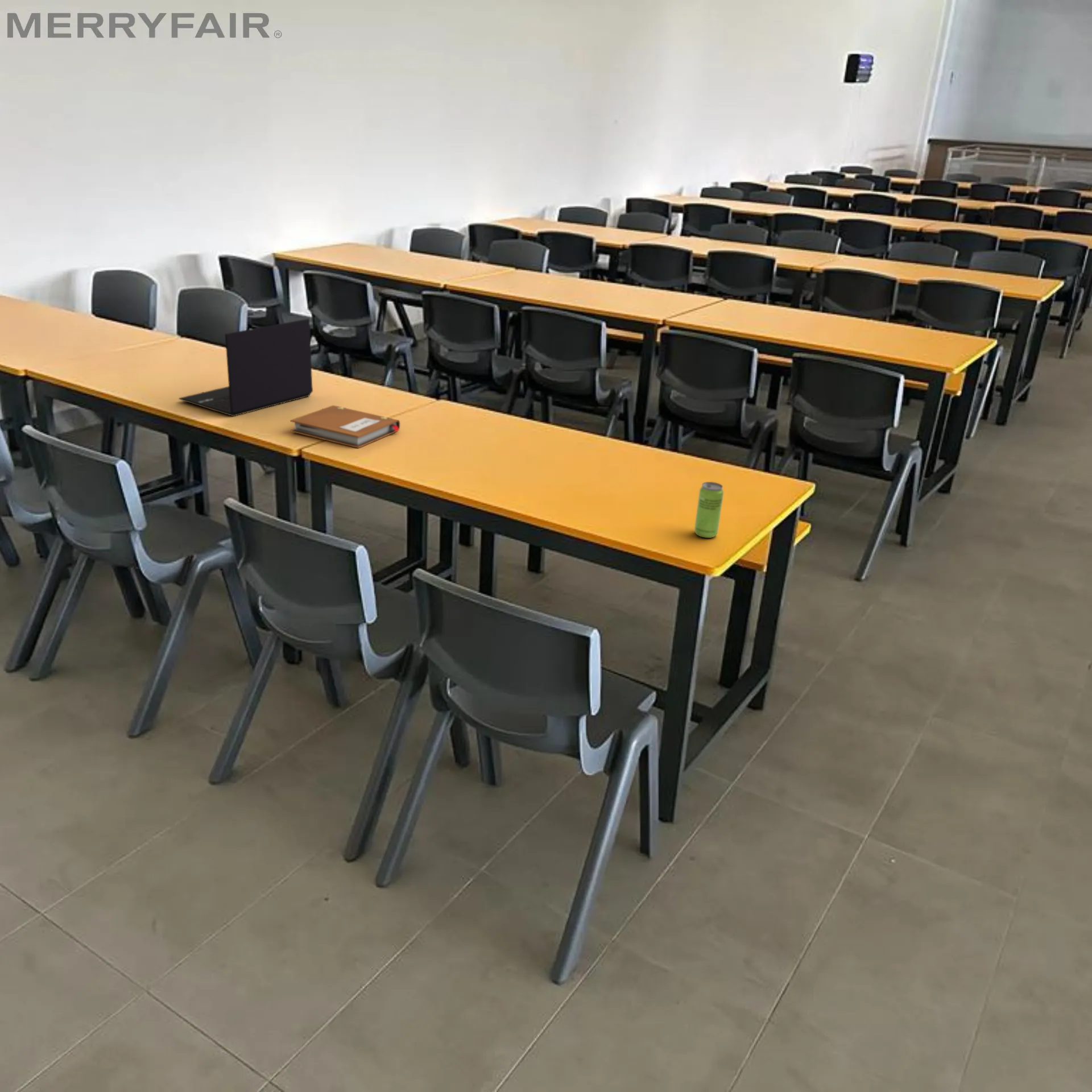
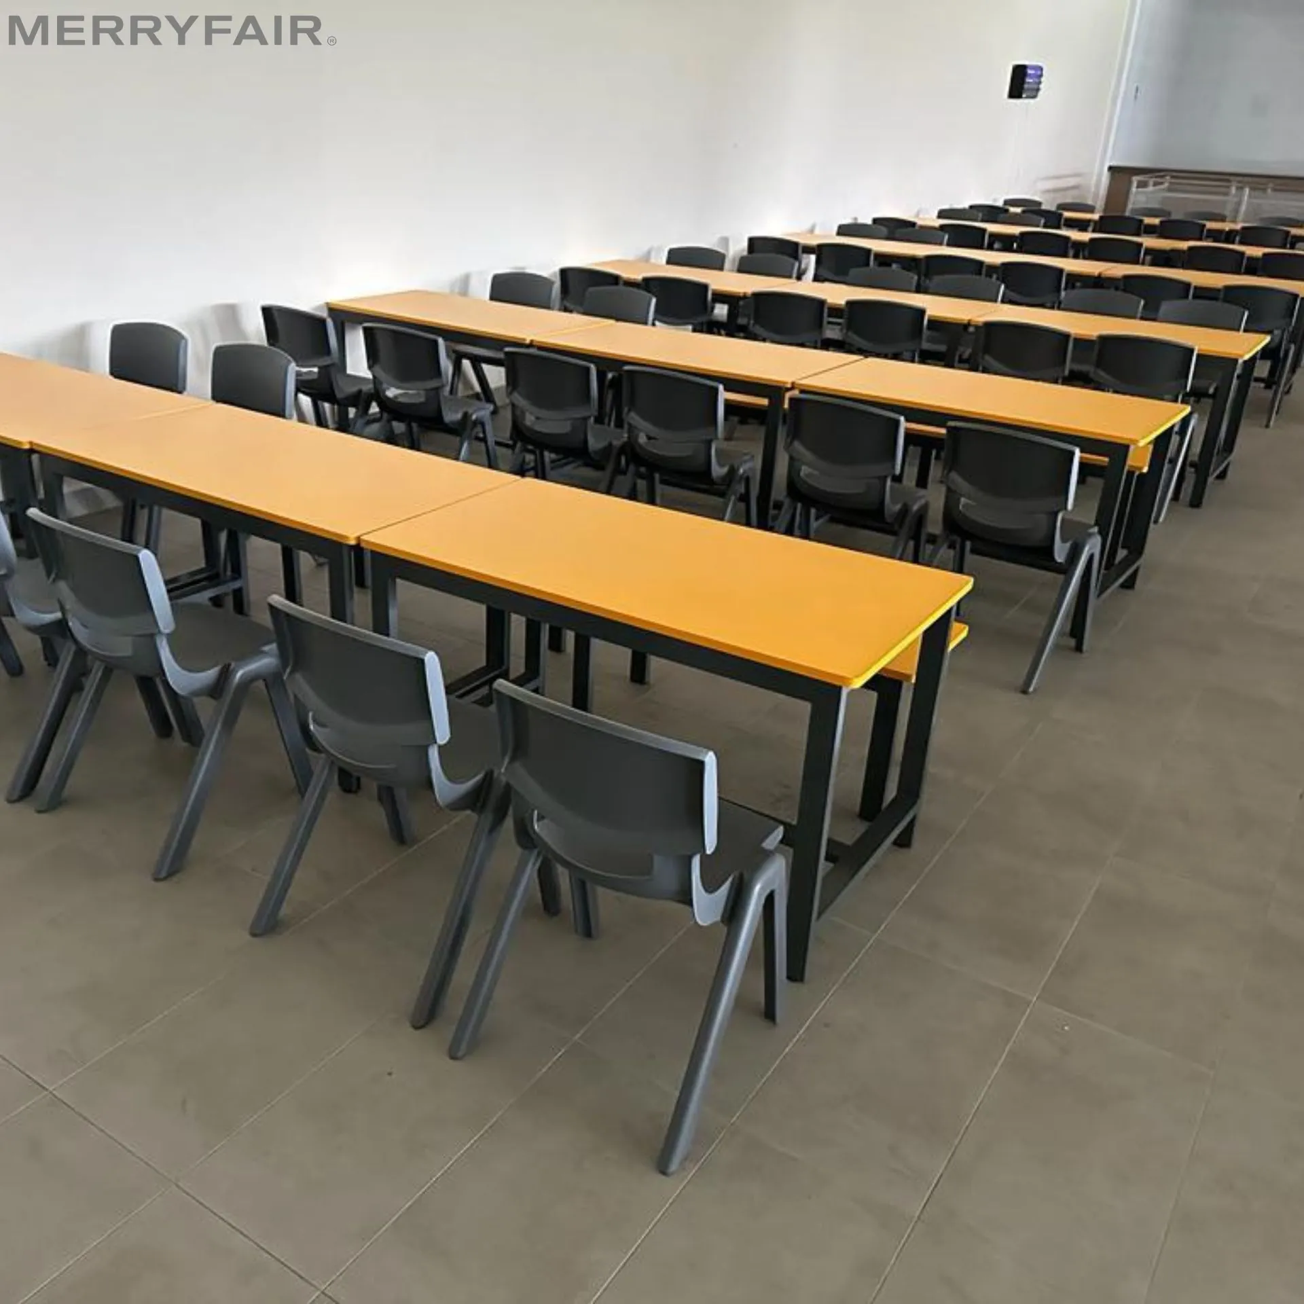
- beverage can [694,481,724,539]
- notebook [290,405,400,449]
- laptop [178,318,313,417]
